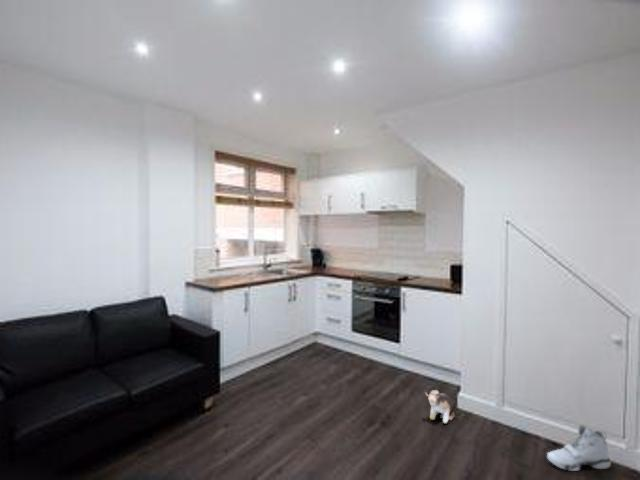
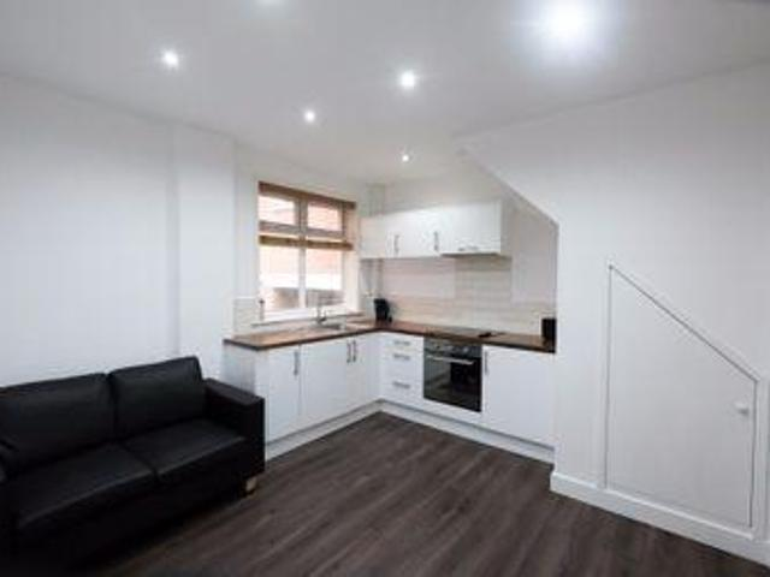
- plush toy [424,389,456,424]
- sneaker [546,424,612,472]
